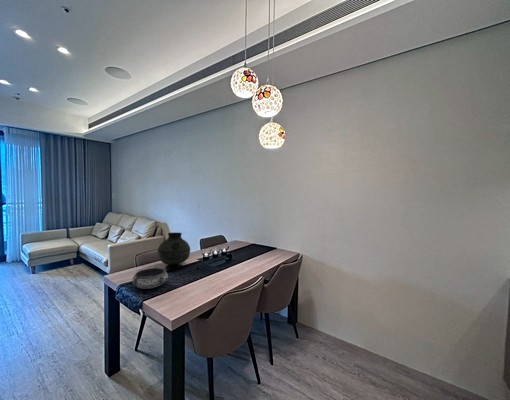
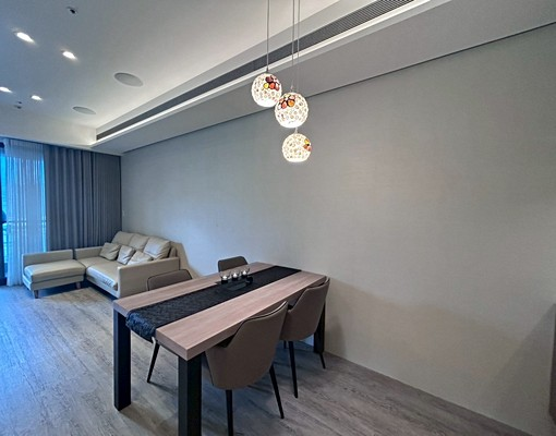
- vase [156,232,191,270]
- bowl [131,267,169,290]
